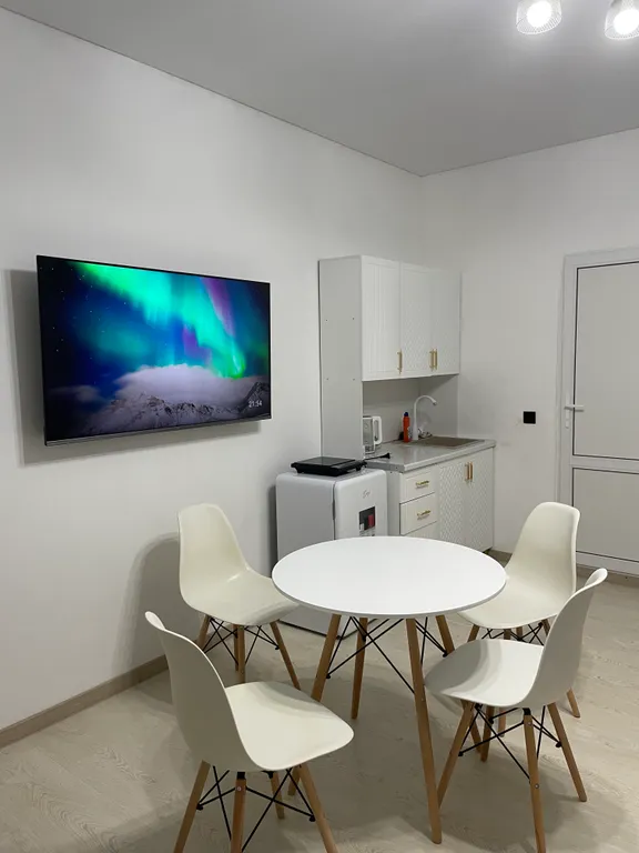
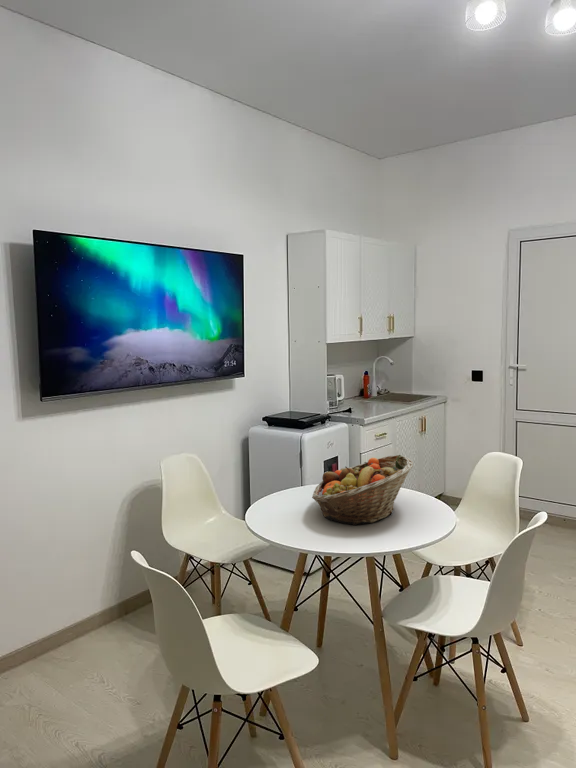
+ fruit basket [311,454,414,526]
